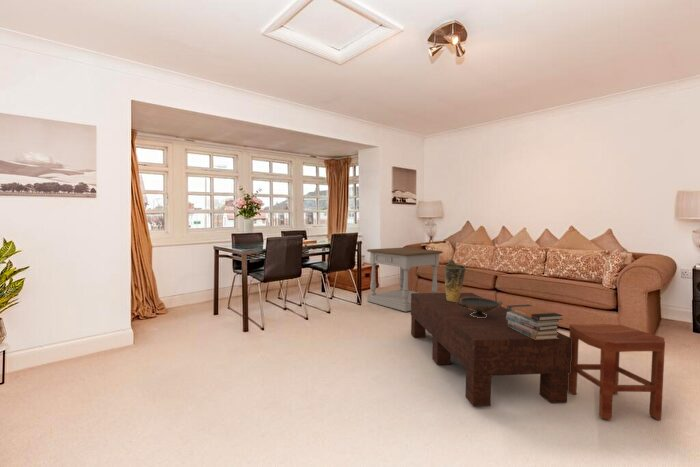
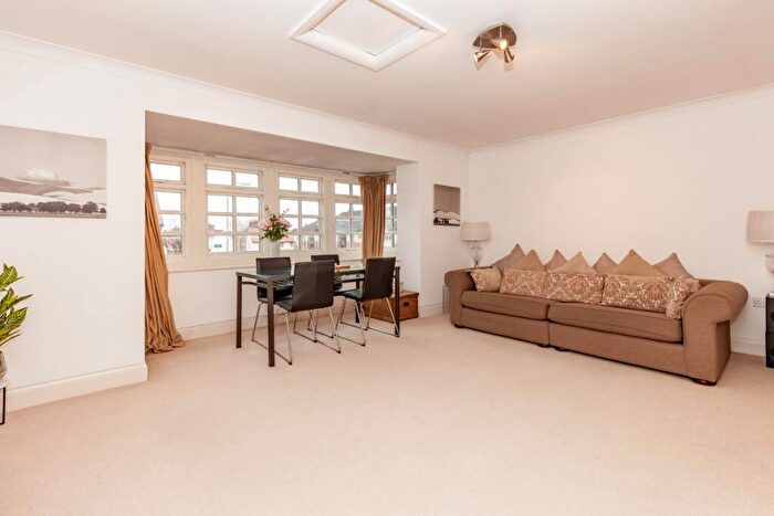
- vase [444,259,467,302]
- side table [366,247,444,313]
- coffee table [410,292,571,407]
- stool [567,323,666,421]
- book stack [506,304,564,340]
- decorative bowl [456,297,504,318]
